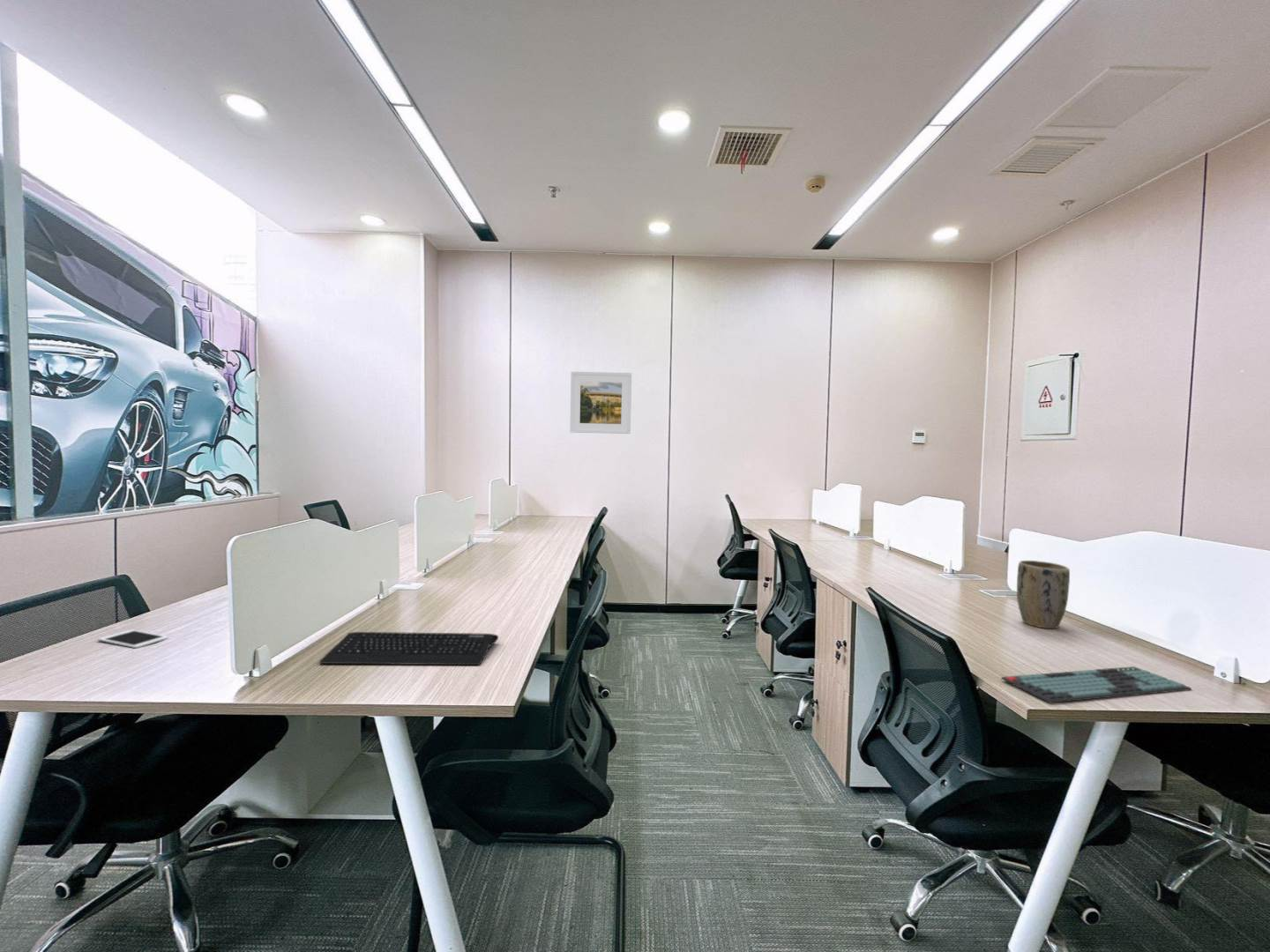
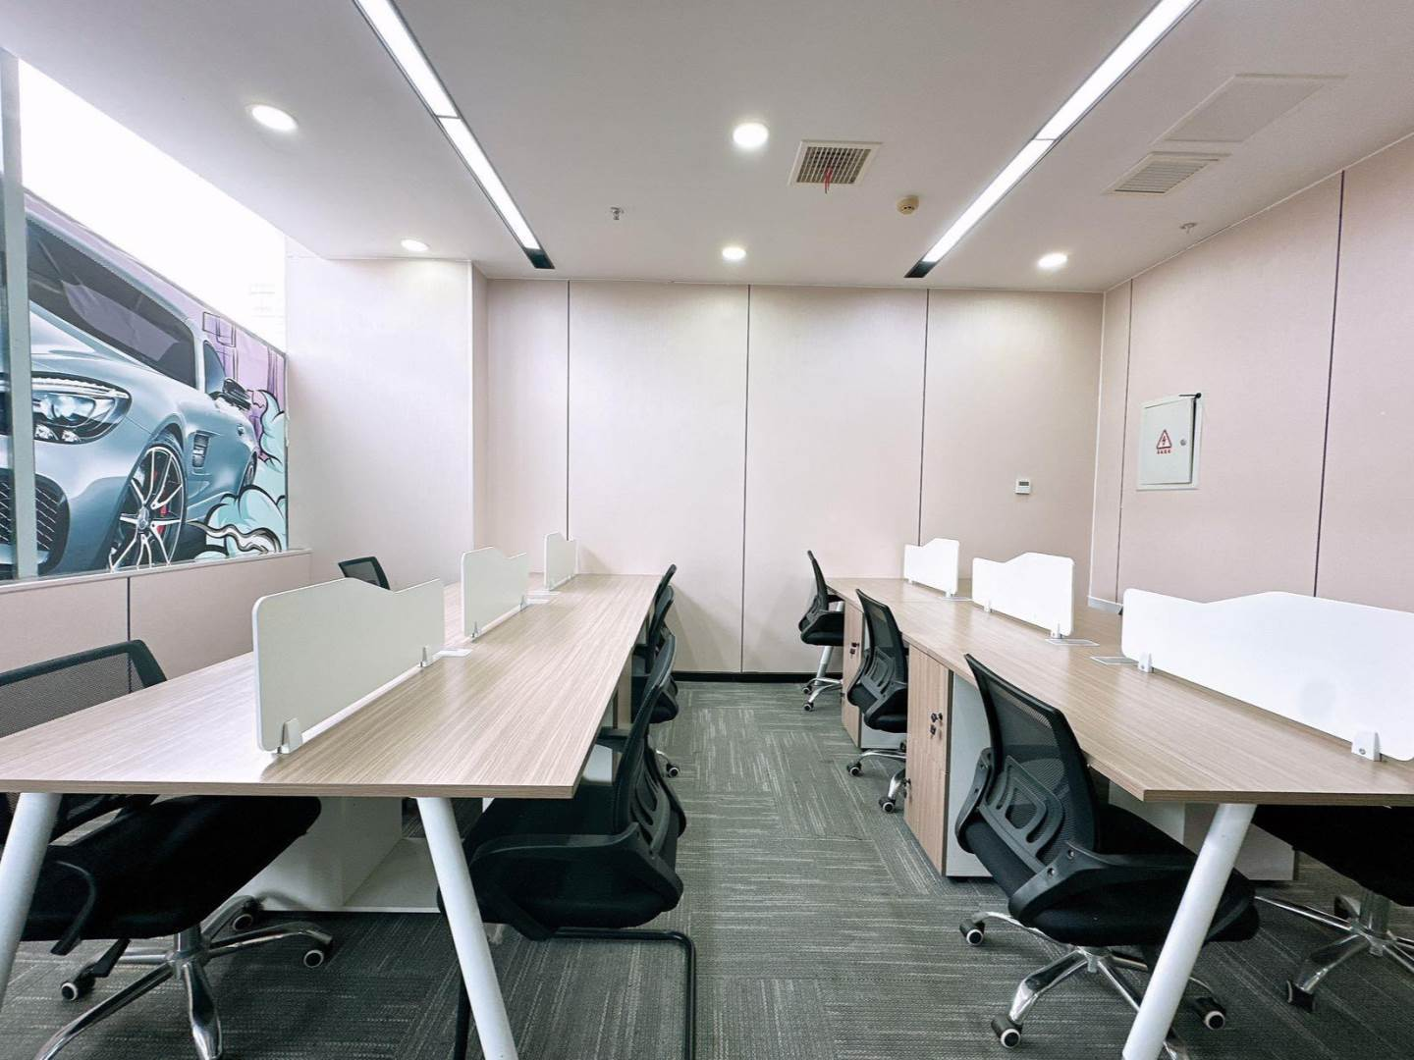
- cell phone [97,628,169,649]
- keyboard [1001,666,1192,704]
- plant pot [1016,560,1071,629]
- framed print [569,371,632,435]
- keyboard [318,631,499,666]
